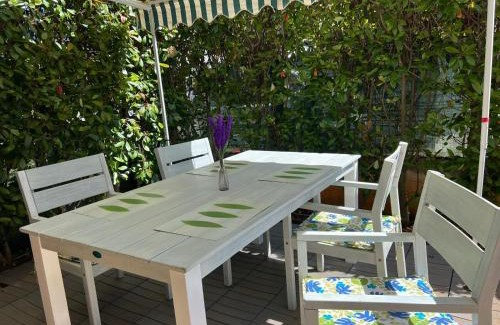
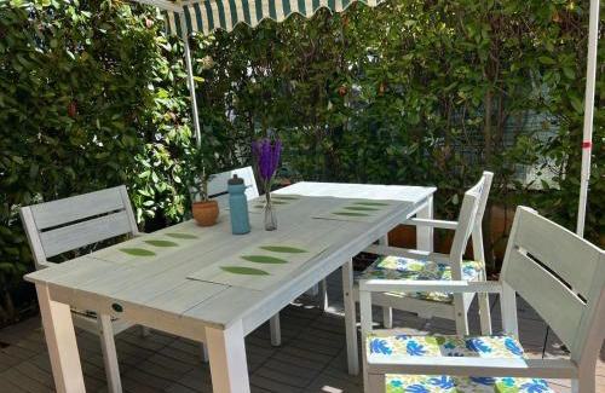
+ potted plant [177,132,224,227]
+ water bottle [226,173,252,235]
